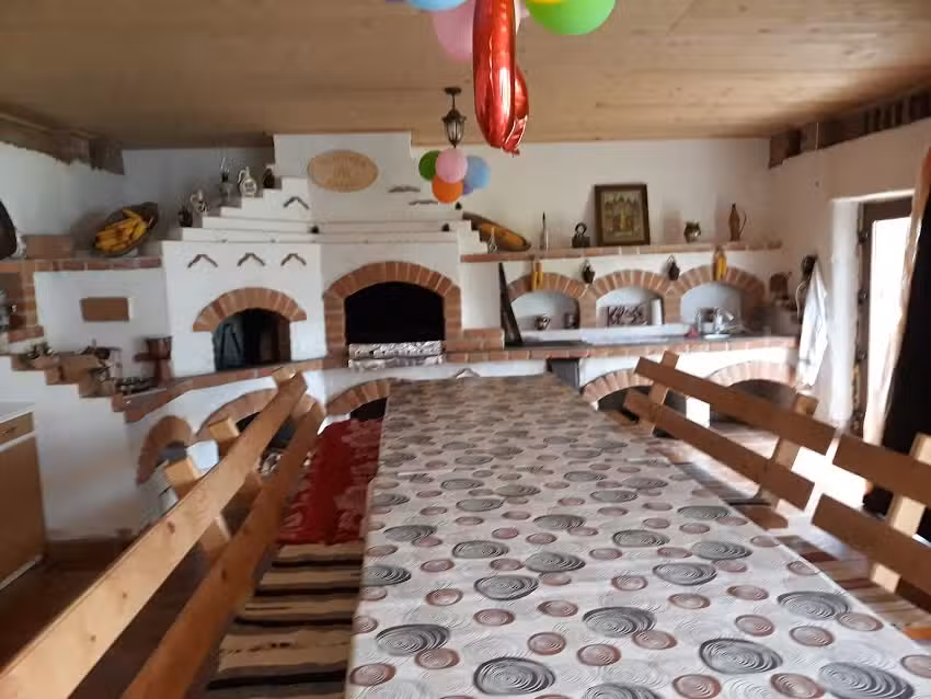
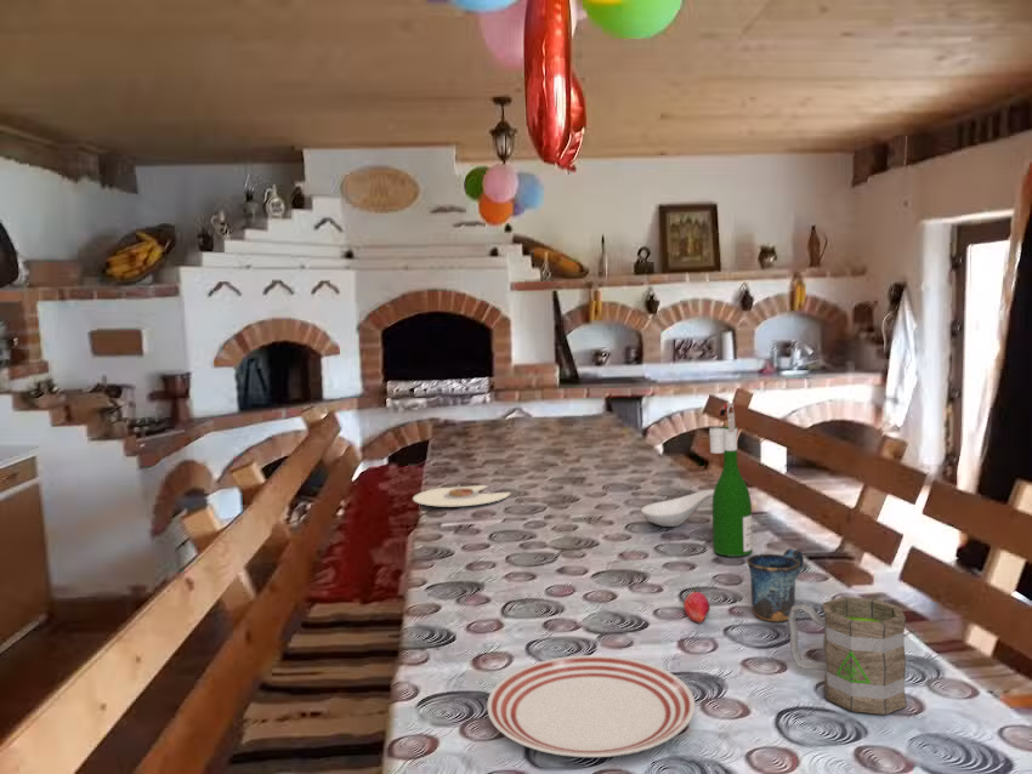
+ spoon rest [640,489,714,528]
+ dinner plate [486,654,696,758]
+ mug [787,596,908,716]
+ wine bottle [708,399,754,558]
+ mug [745,547,805,622]
+ plate [412,483,511,507]
+ fruit [682,586,711,624]
